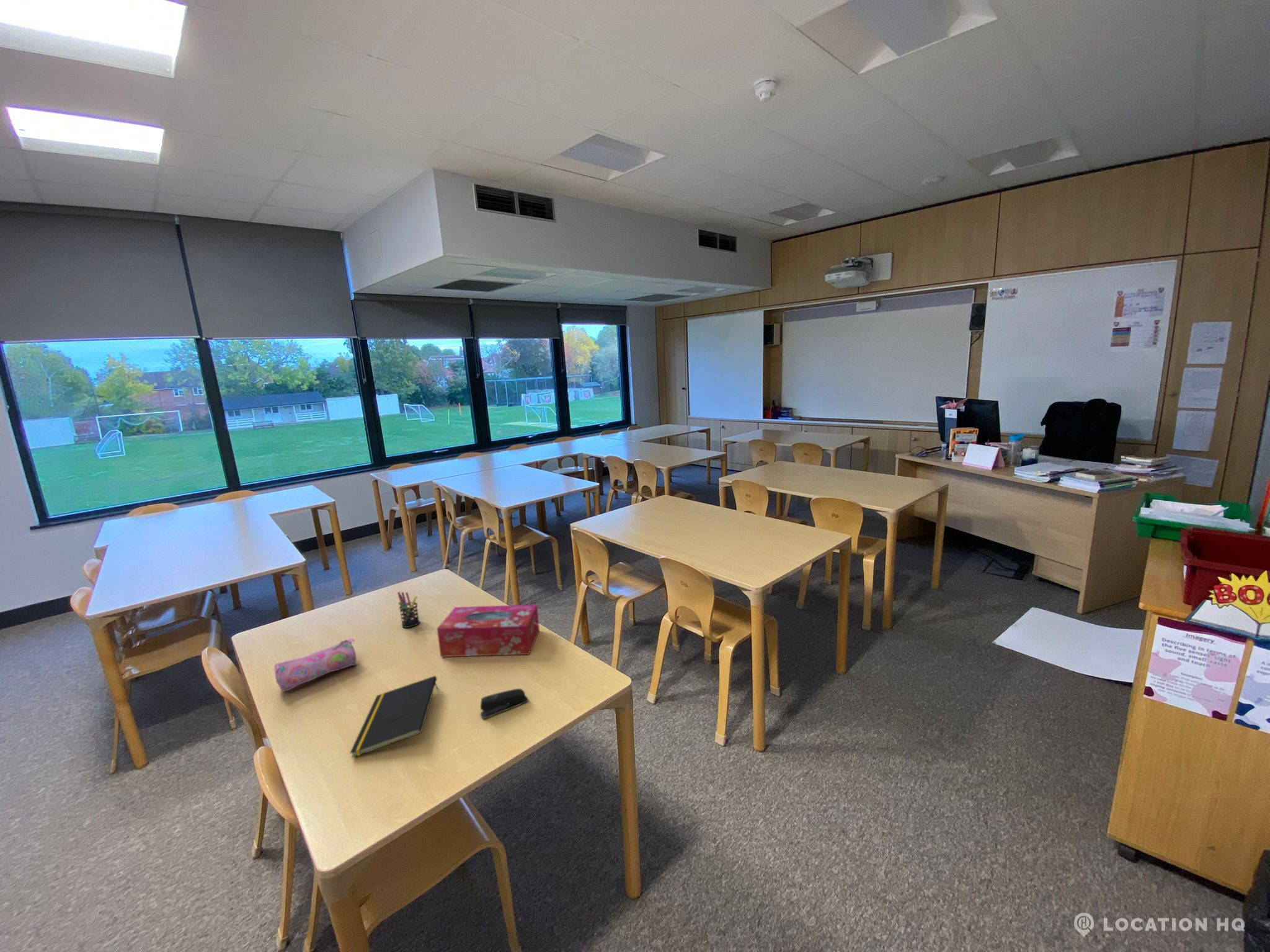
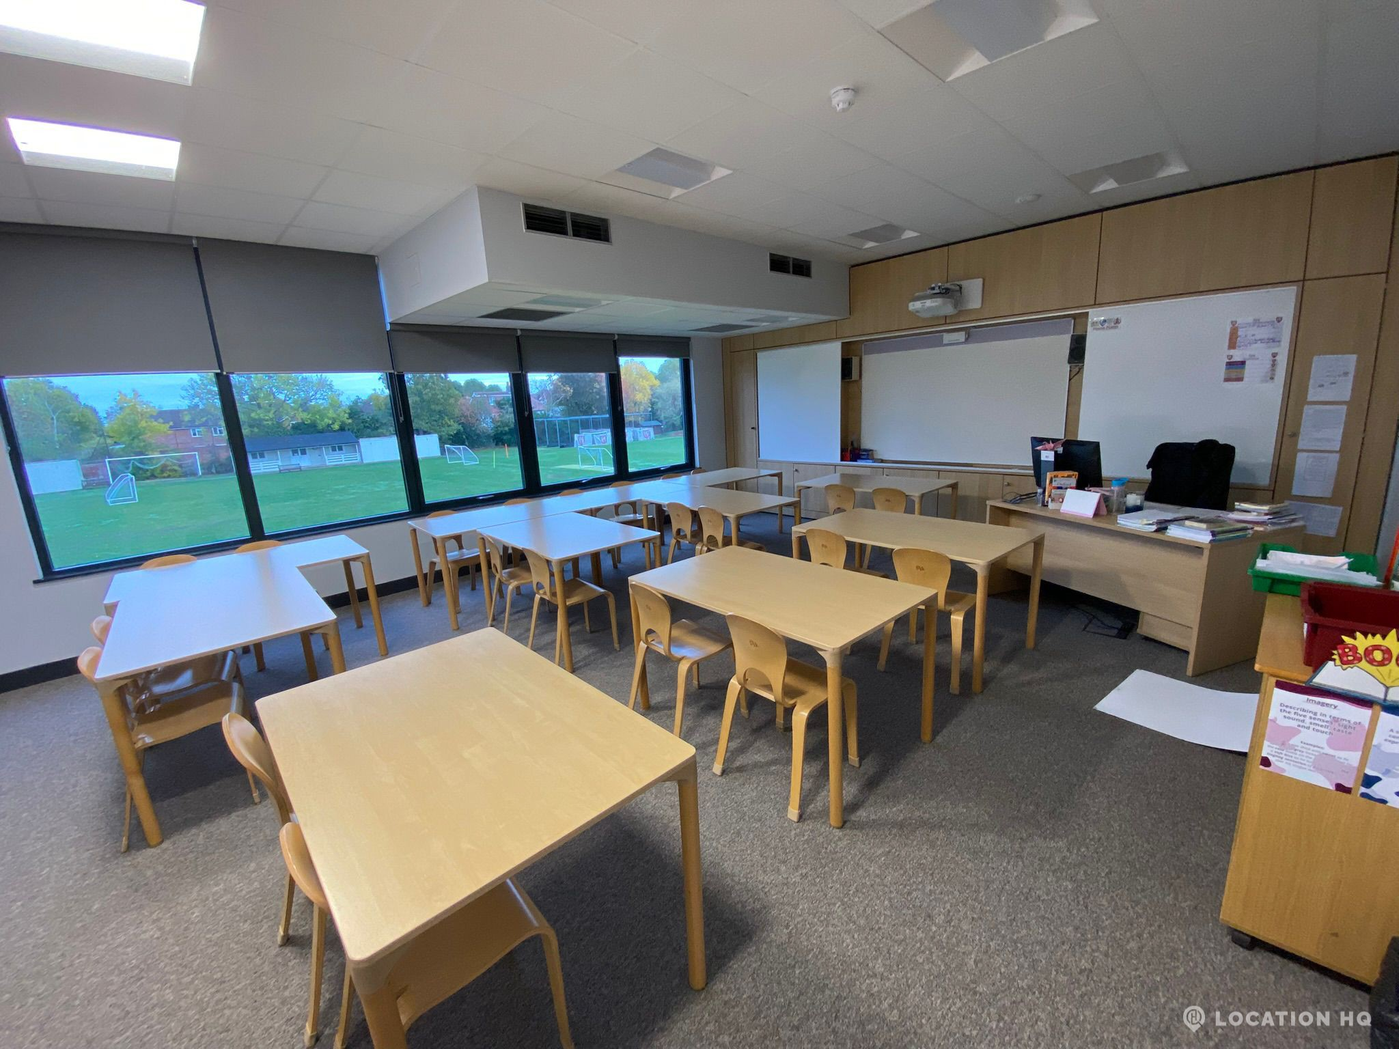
- pencil case [273,638,357,692]
- pen holder [397,591,420,628]
- tissue box [437,604,540,658]
- notepad [349,675,438,758]
- stapler [480,688,529,719]
